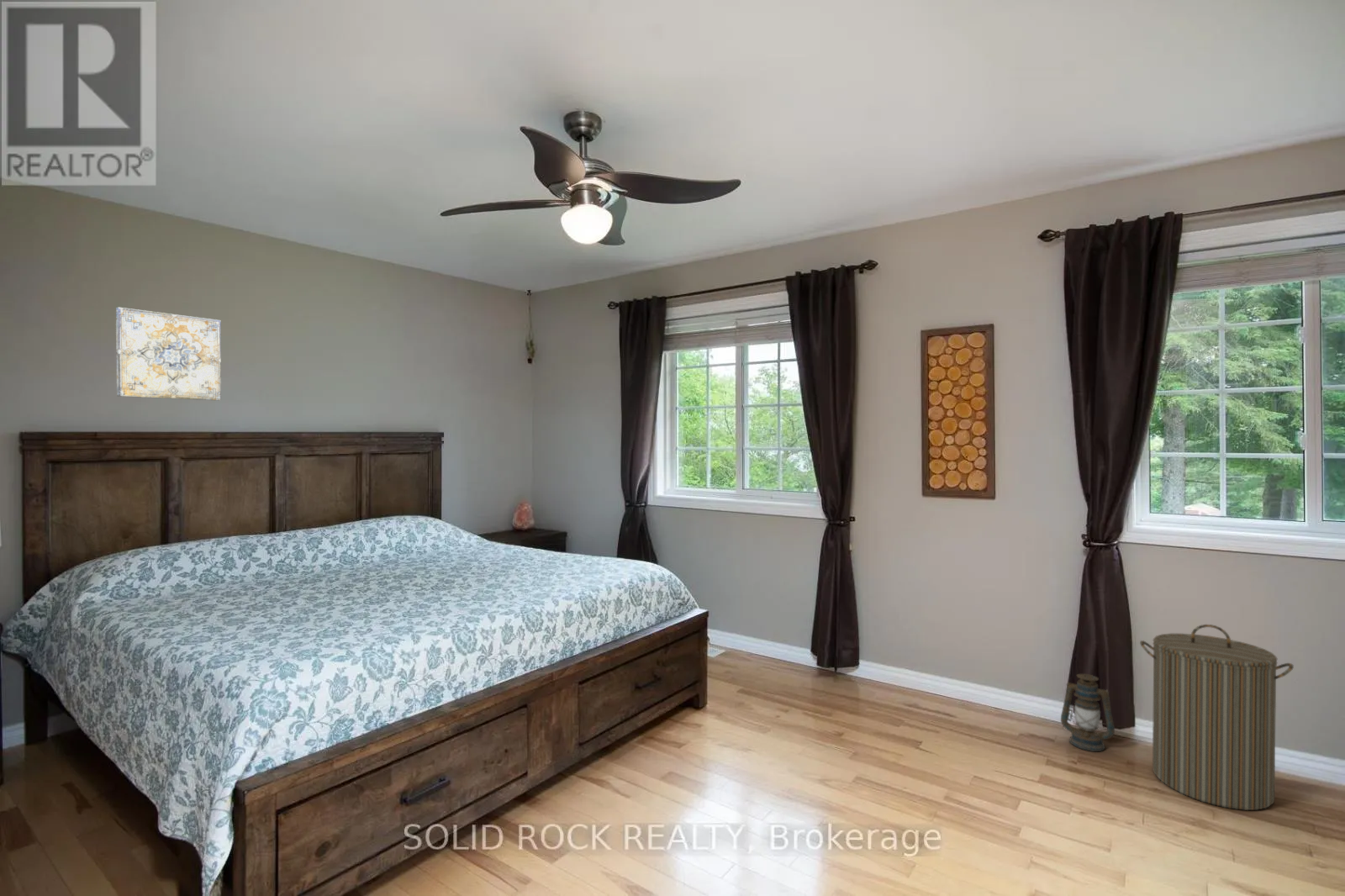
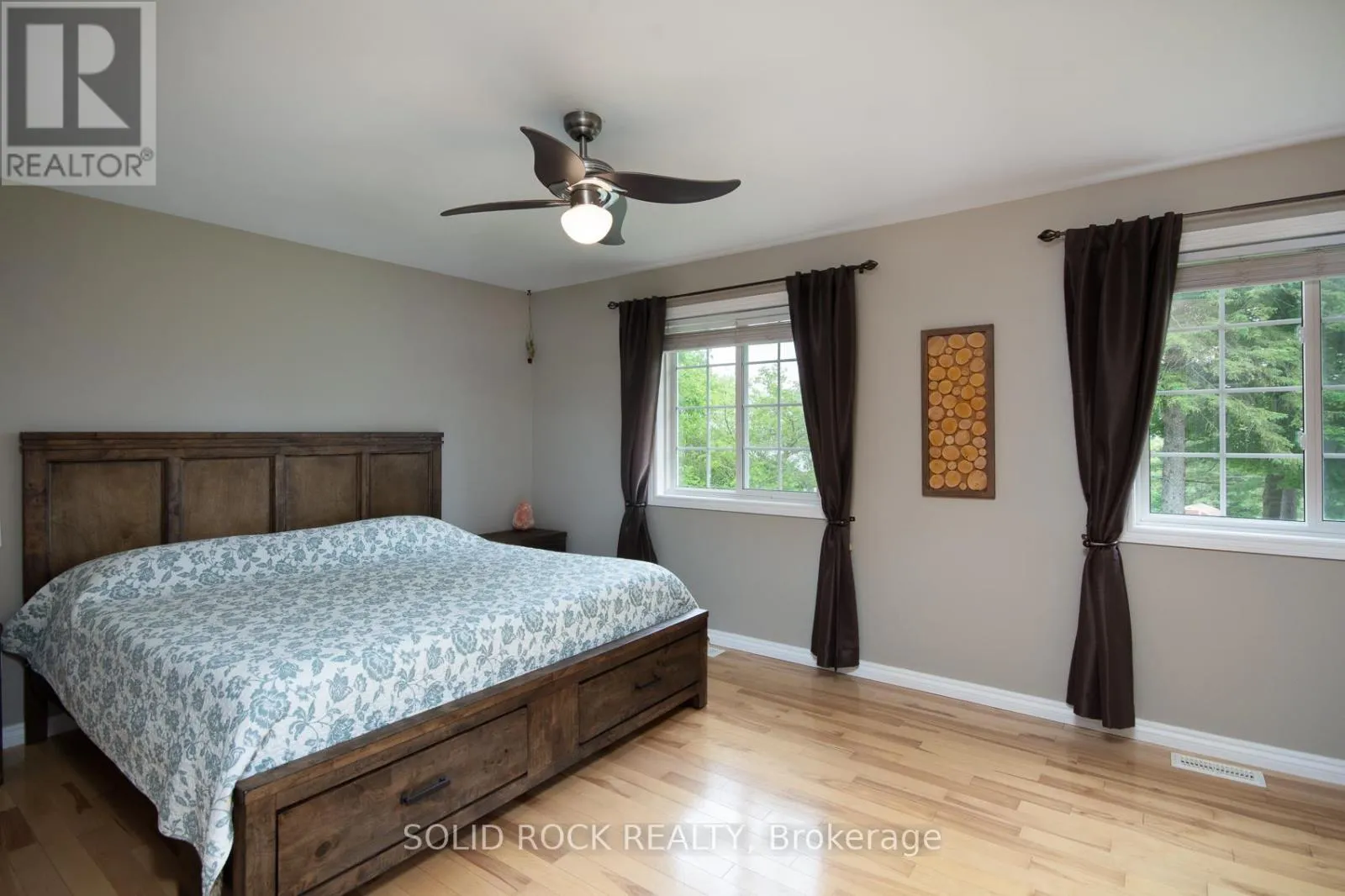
- laundry hamper [1139,624,1295,811]
- wall art [115,306,222,401]
- lantern [1060,673,1116,752]
